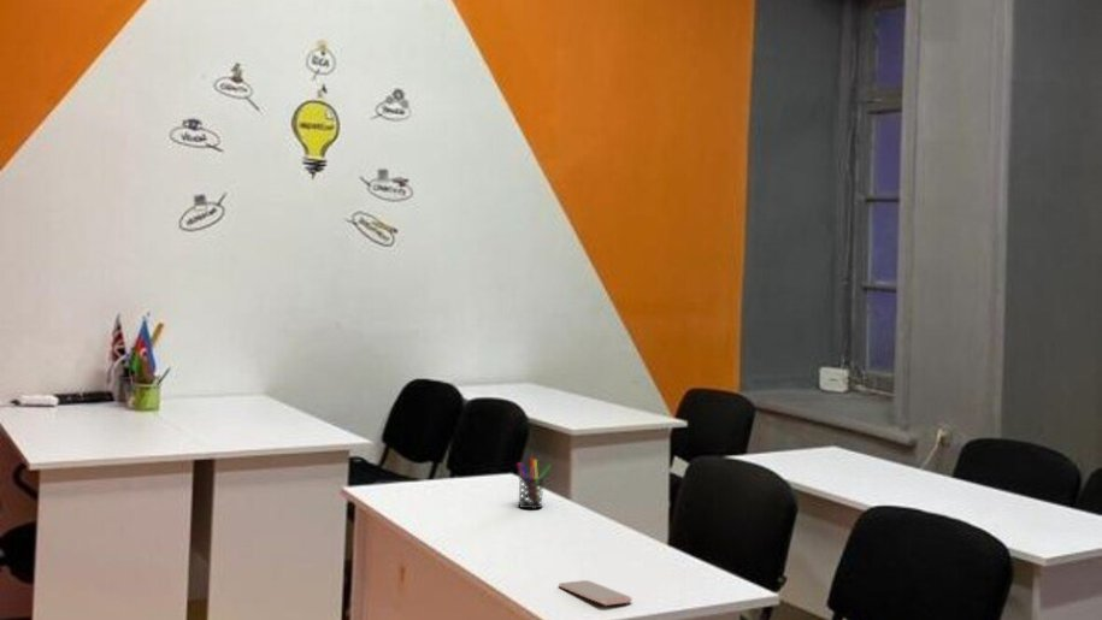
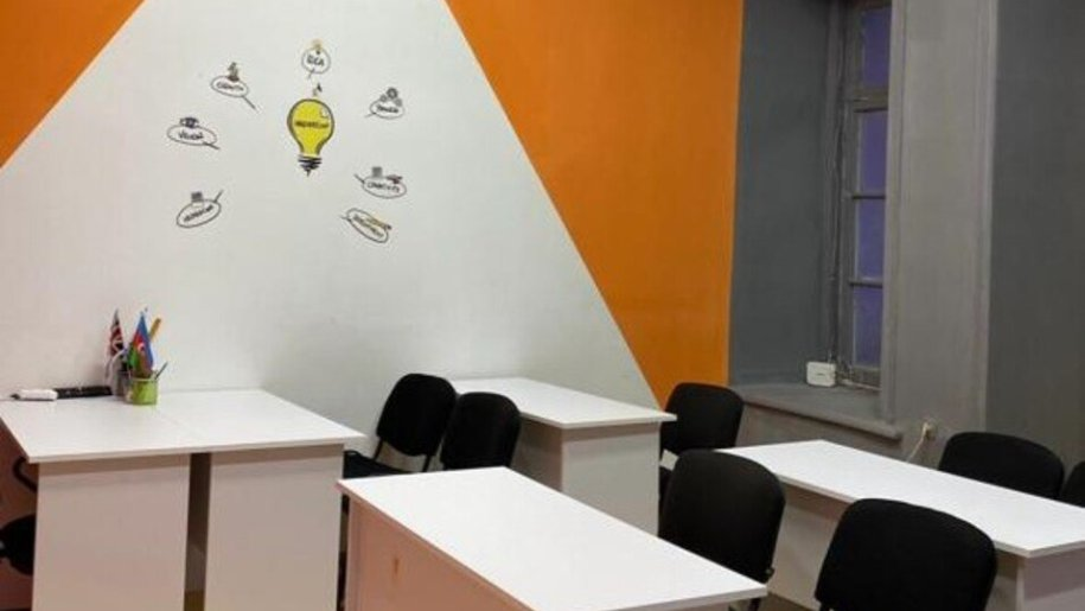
- smartphone [558,579,633,607]
- pen holder [515,456,552,509]
